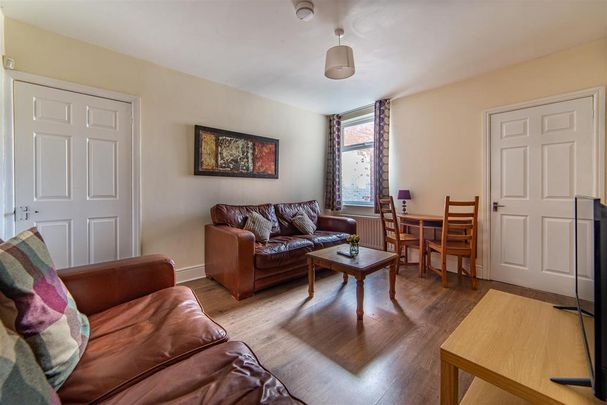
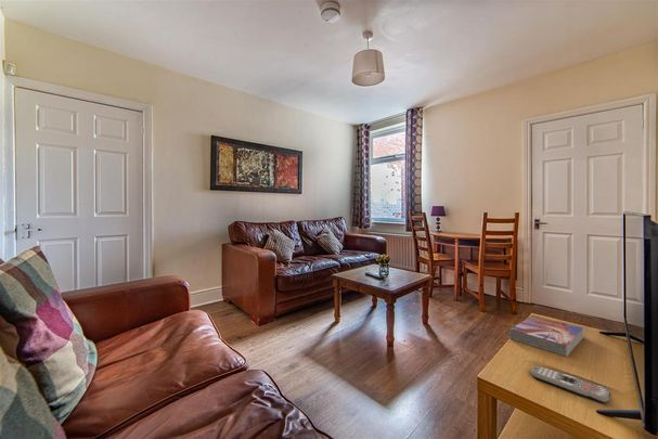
+ remote control [530,365,611,404]
+ textbook [508,314,585,358]
